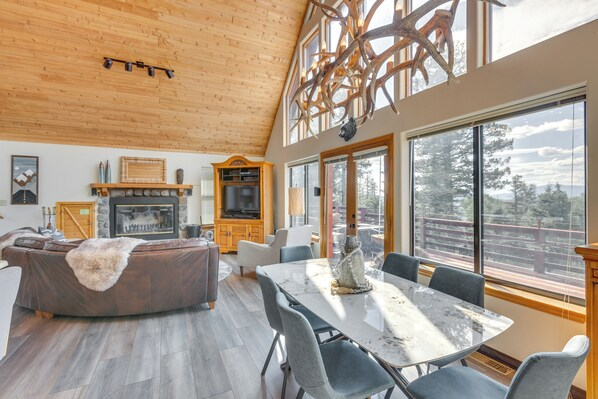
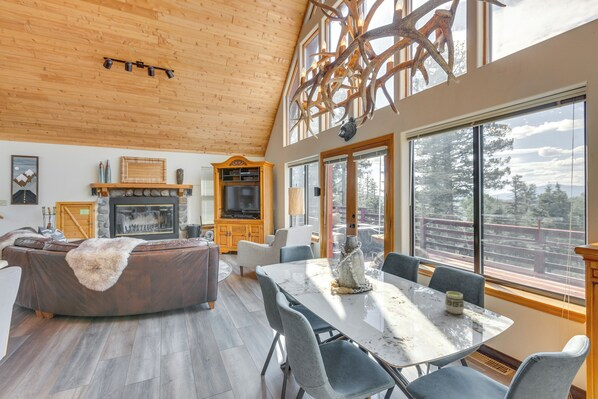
+ cup [444,290,465,315]
